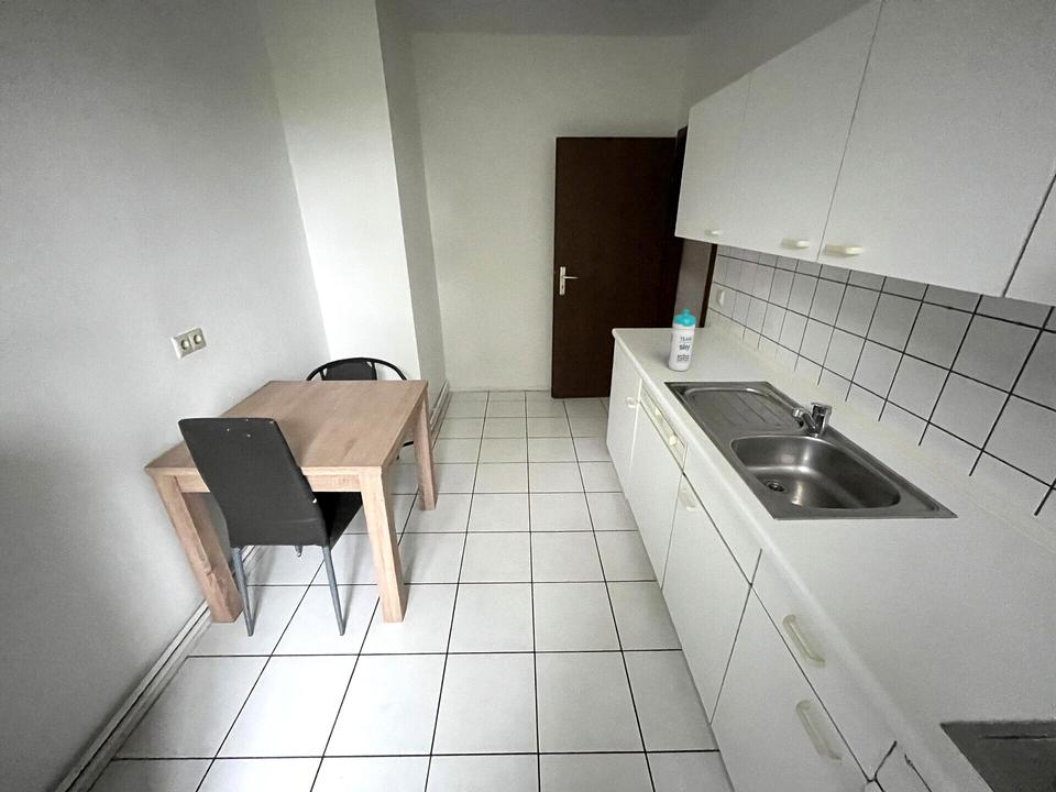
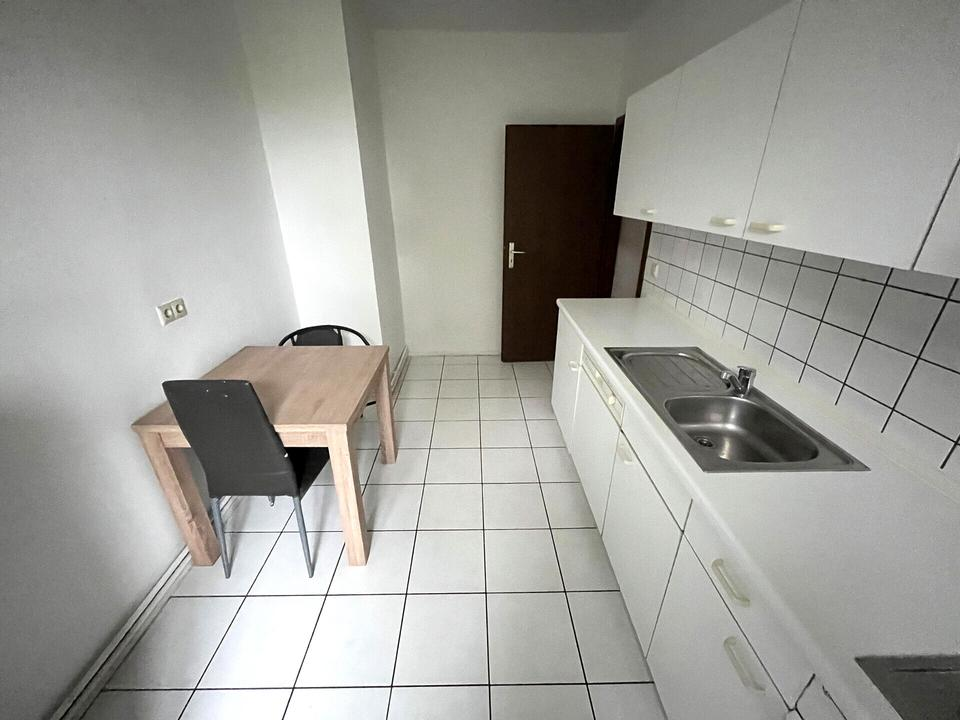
- water bottle [668,308,697,372]
